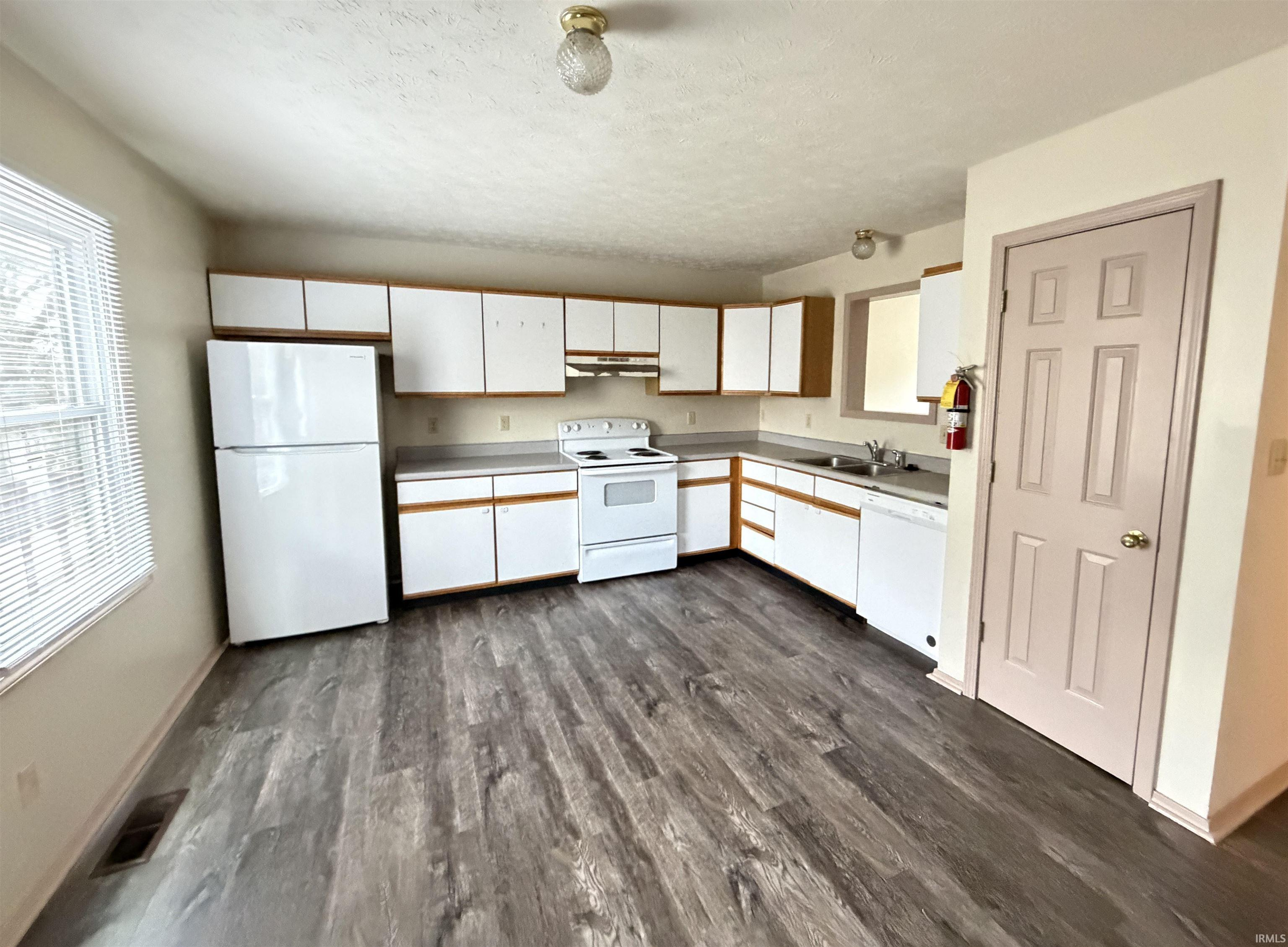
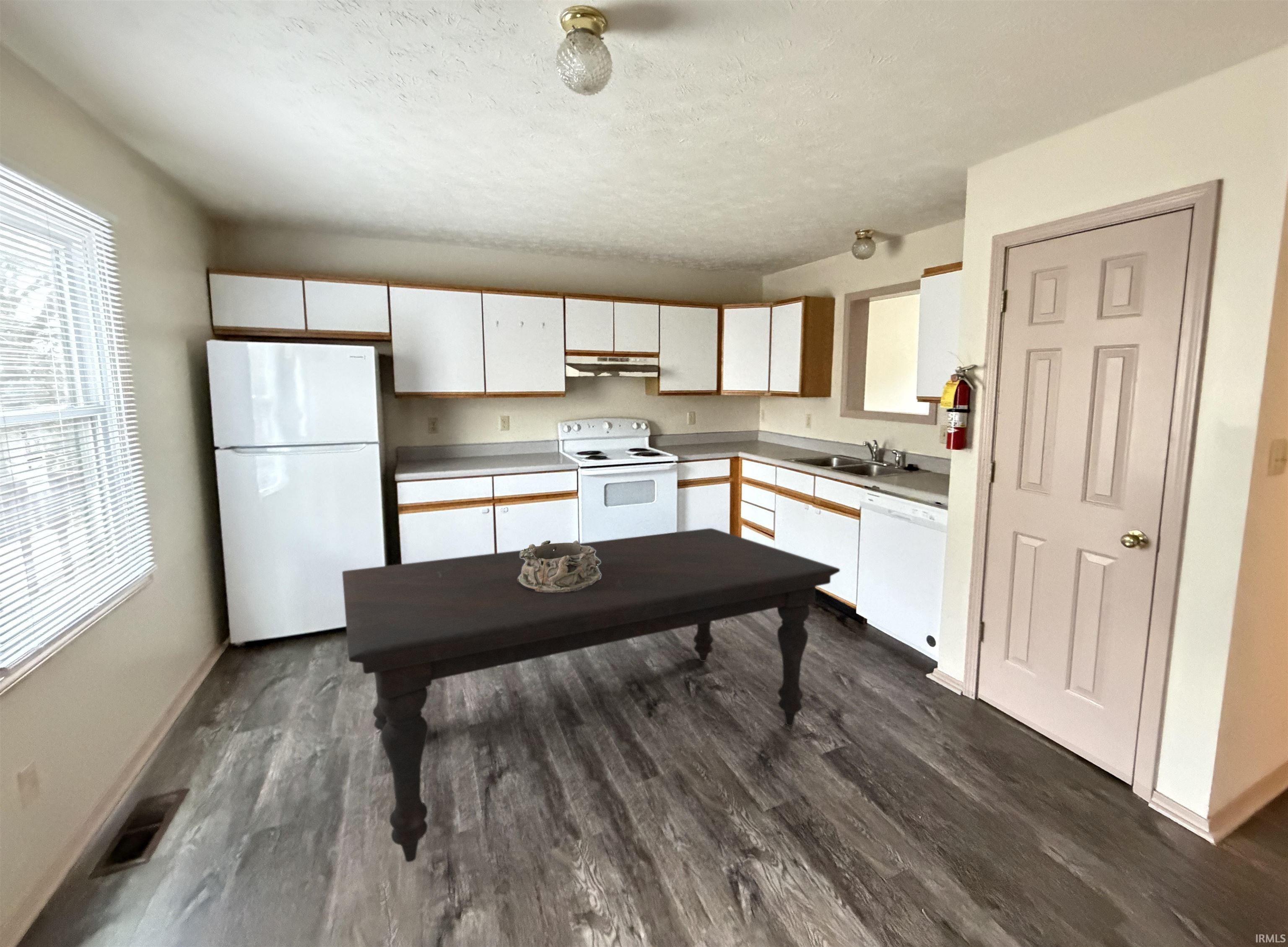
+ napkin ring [518,540,601,593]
+ dining table [342,528,840,863]
